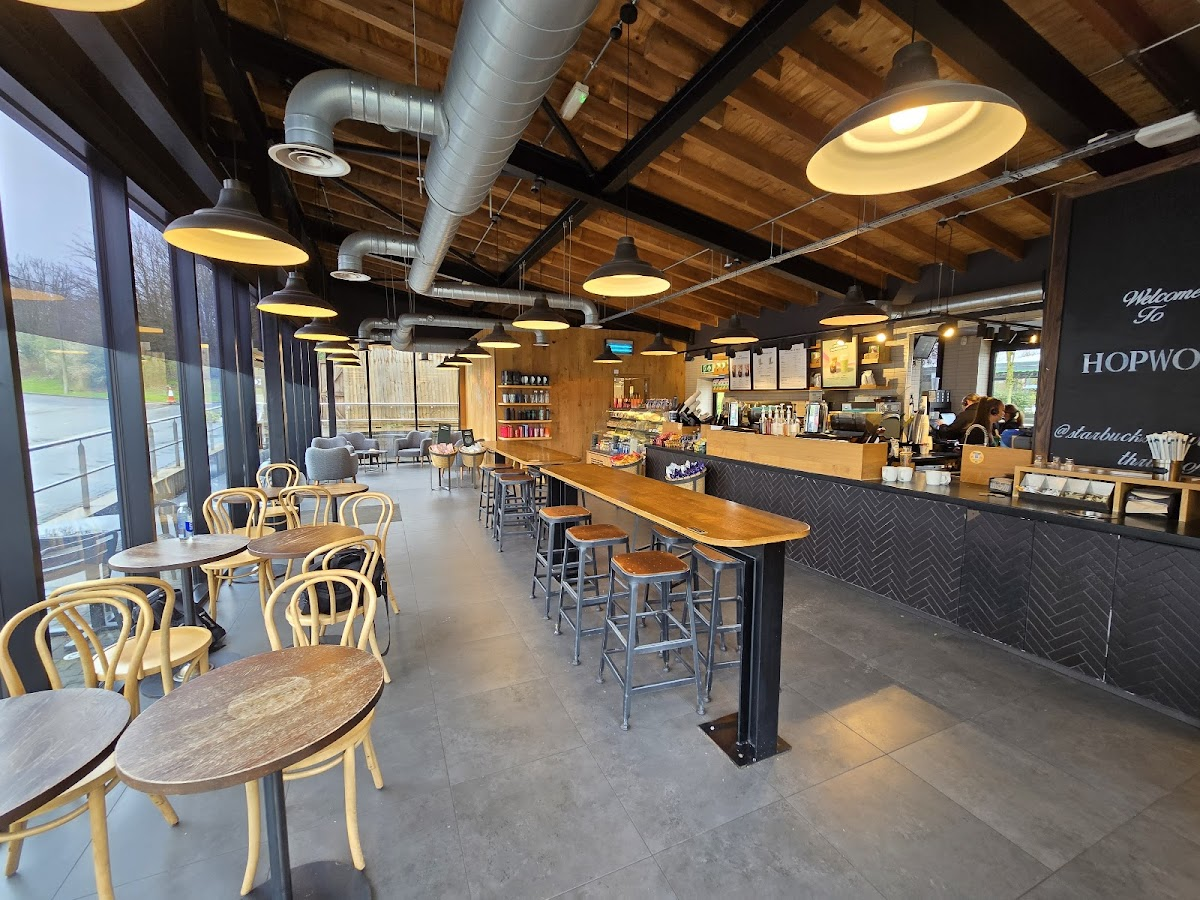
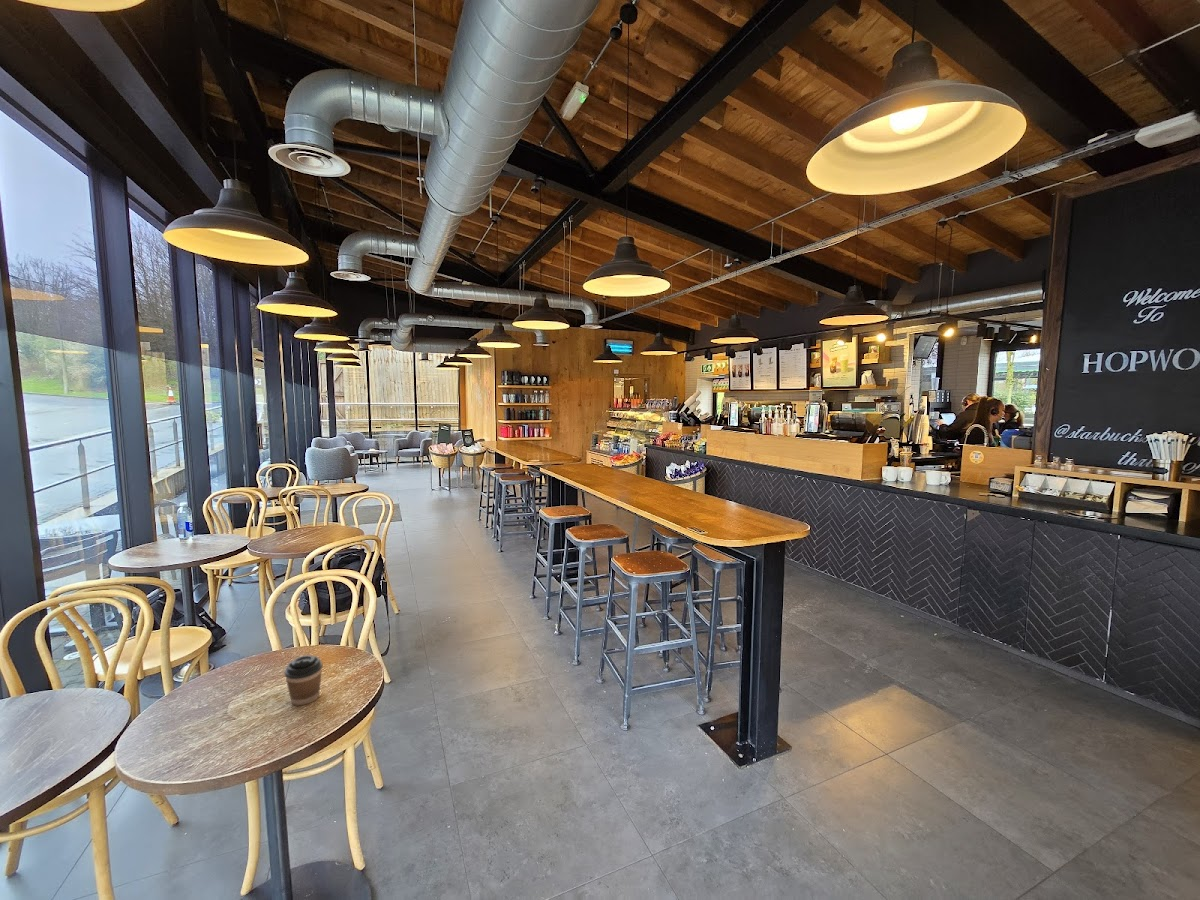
+ coffee cup [284,654,323,706]
